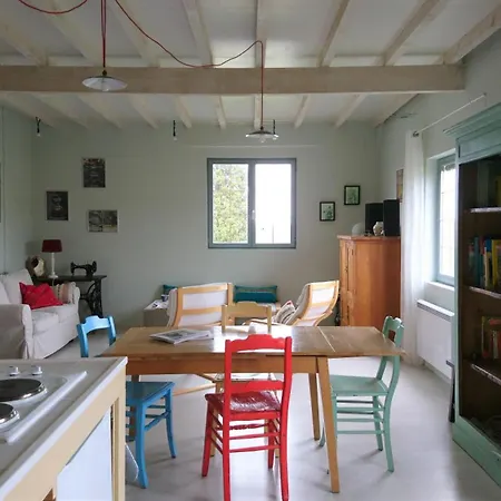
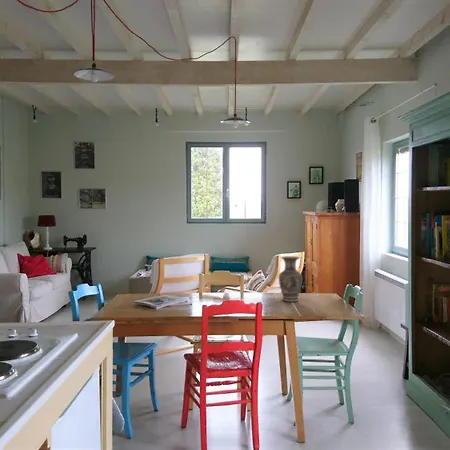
+ vase [278,255,303,303]
